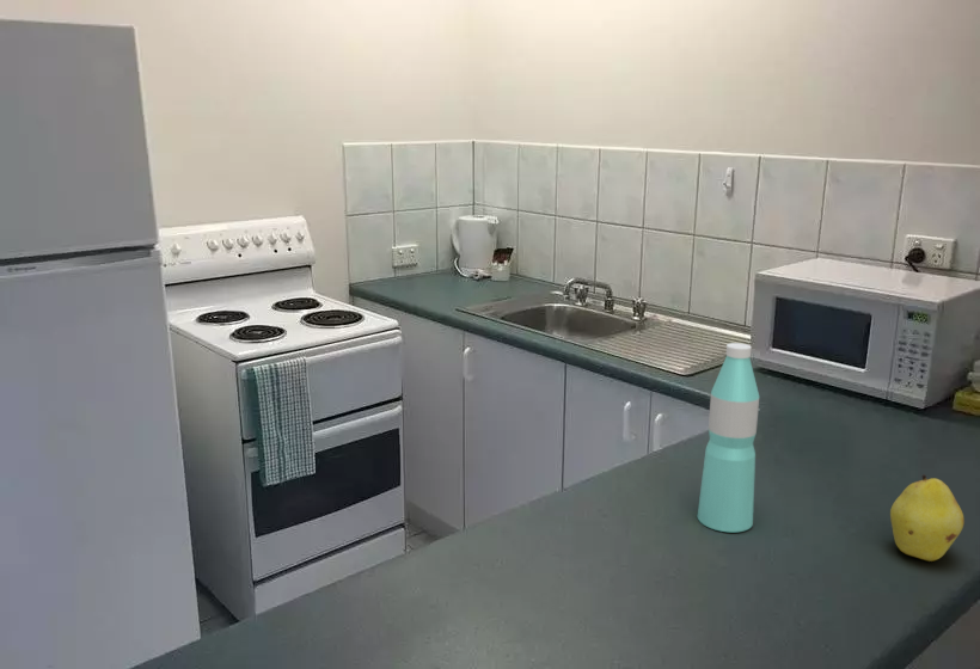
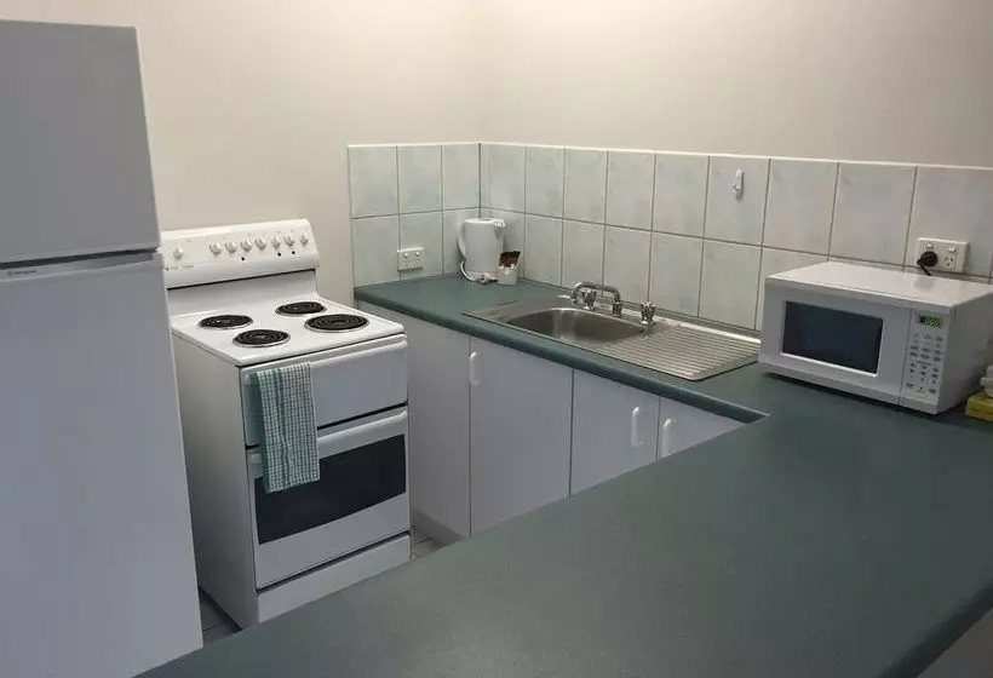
- fruit [889,473,966,563]
- water bottle [697,342,760,533]
